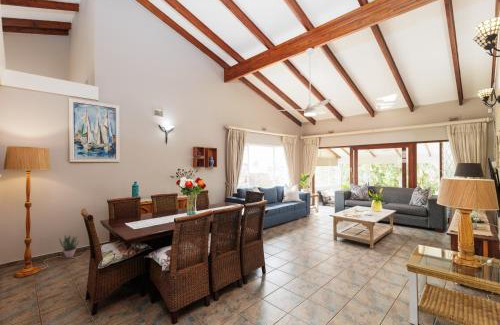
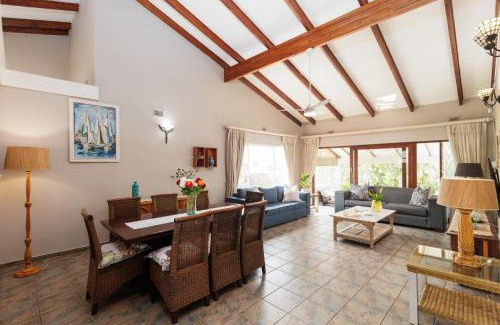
- potted plant [58,234,80,259]
